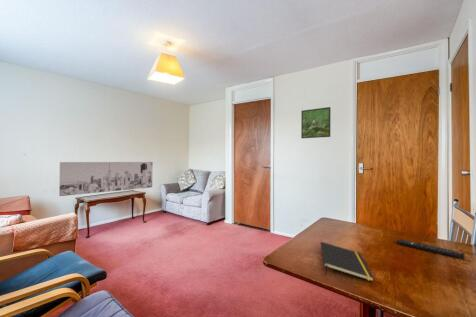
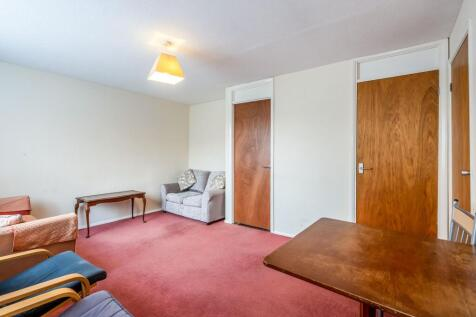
- notepad [319,241,375,282]
- remote control [395,238,466,260]
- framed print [300,106,332,139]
- wall art [58,161,154,197]
